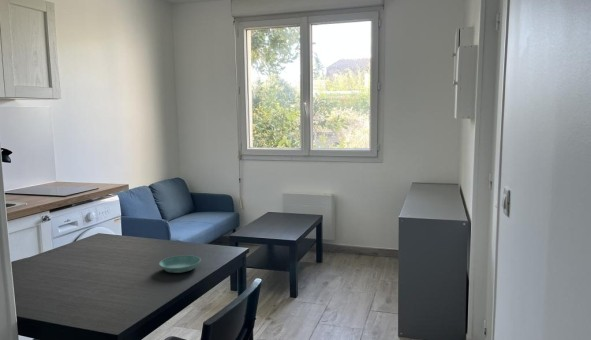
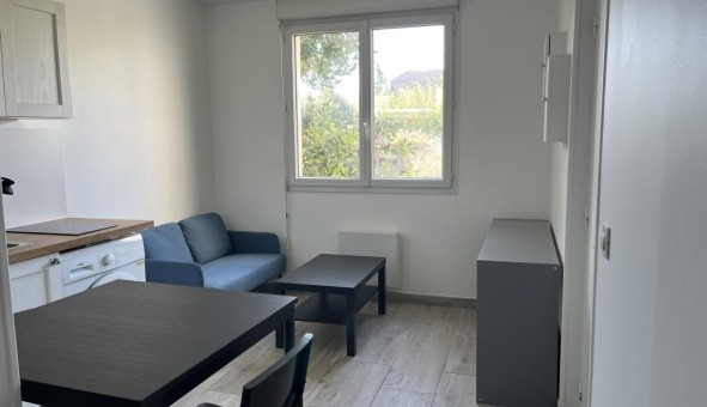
- saucer [158,254,202,274]
